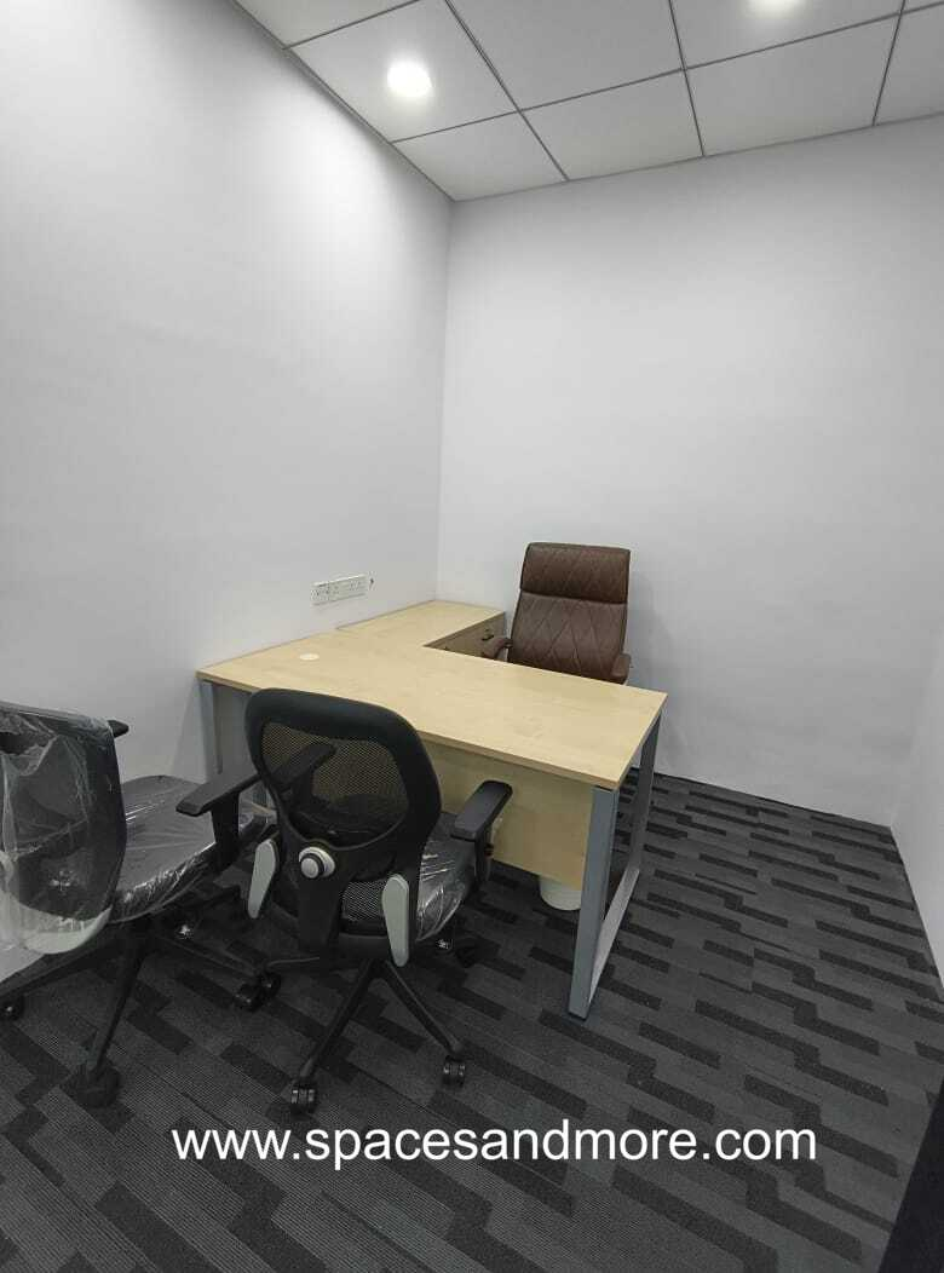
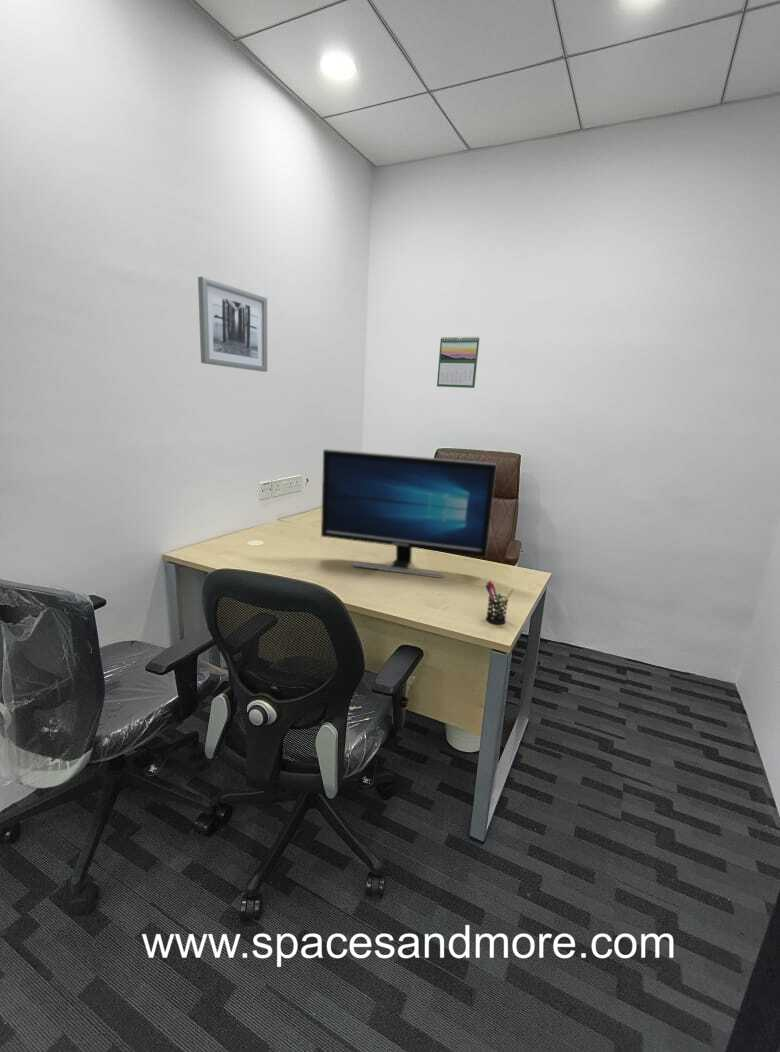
+ calendar [436,335,481,389]
+ wall art [197,276,268,373]
+ pen holder [485,580,515,625]
+ computer monitor [320,448,498,579]
